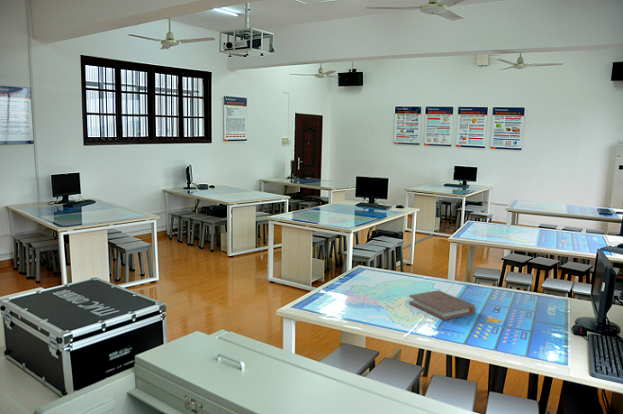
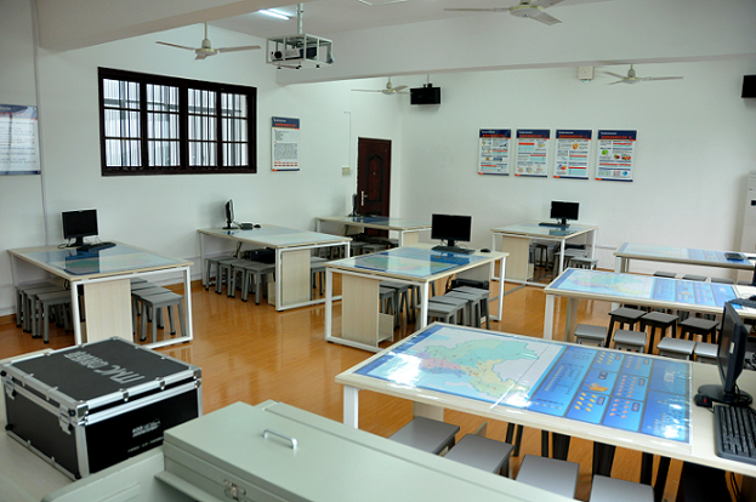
- book [408,289,476,321]
